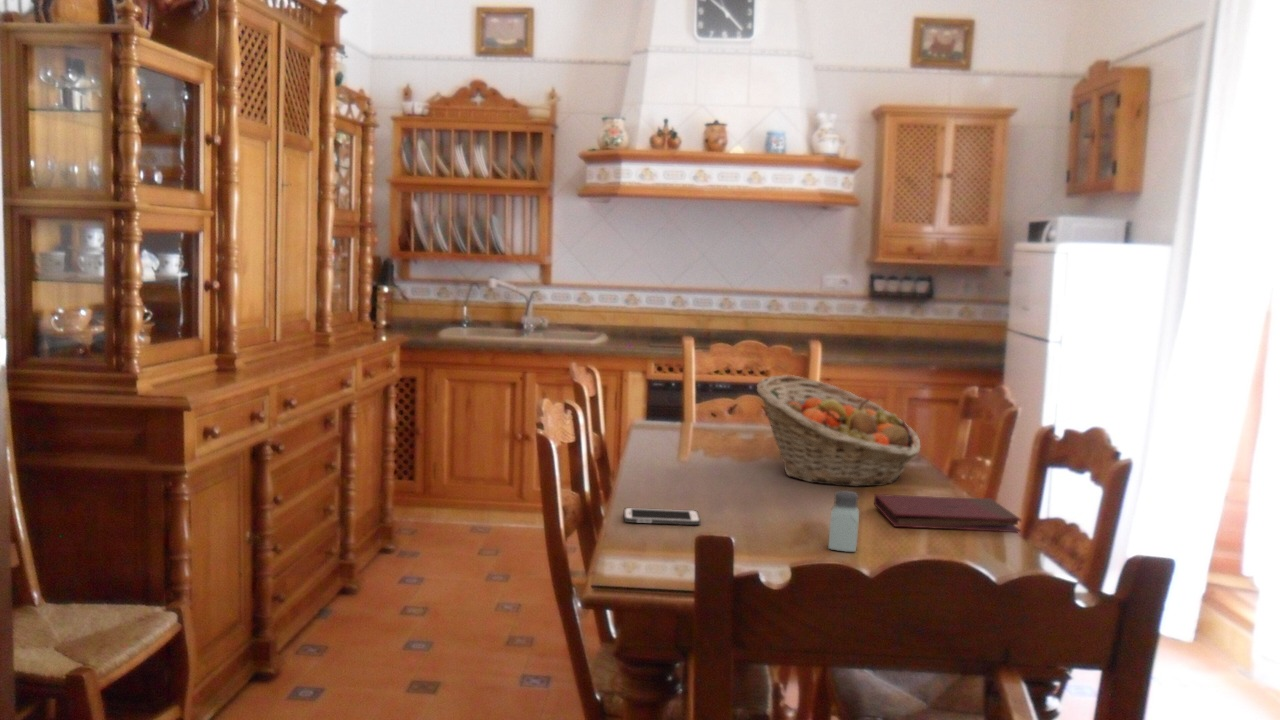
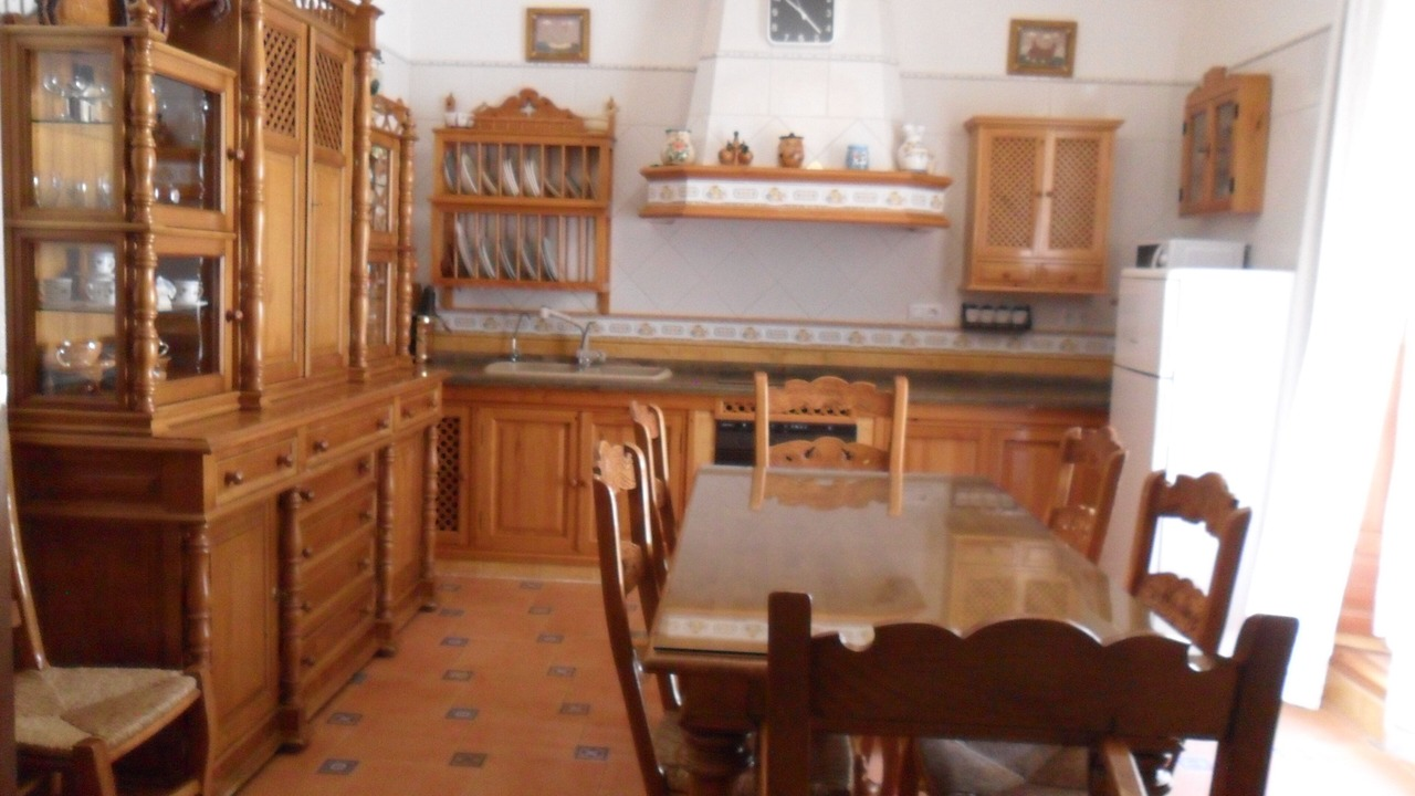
- saltshaker [827,489,860,553]
- fruit basket [756,374,922,488]
- book [873,493,1023,533]
- cell phone [623,507,702,526]
